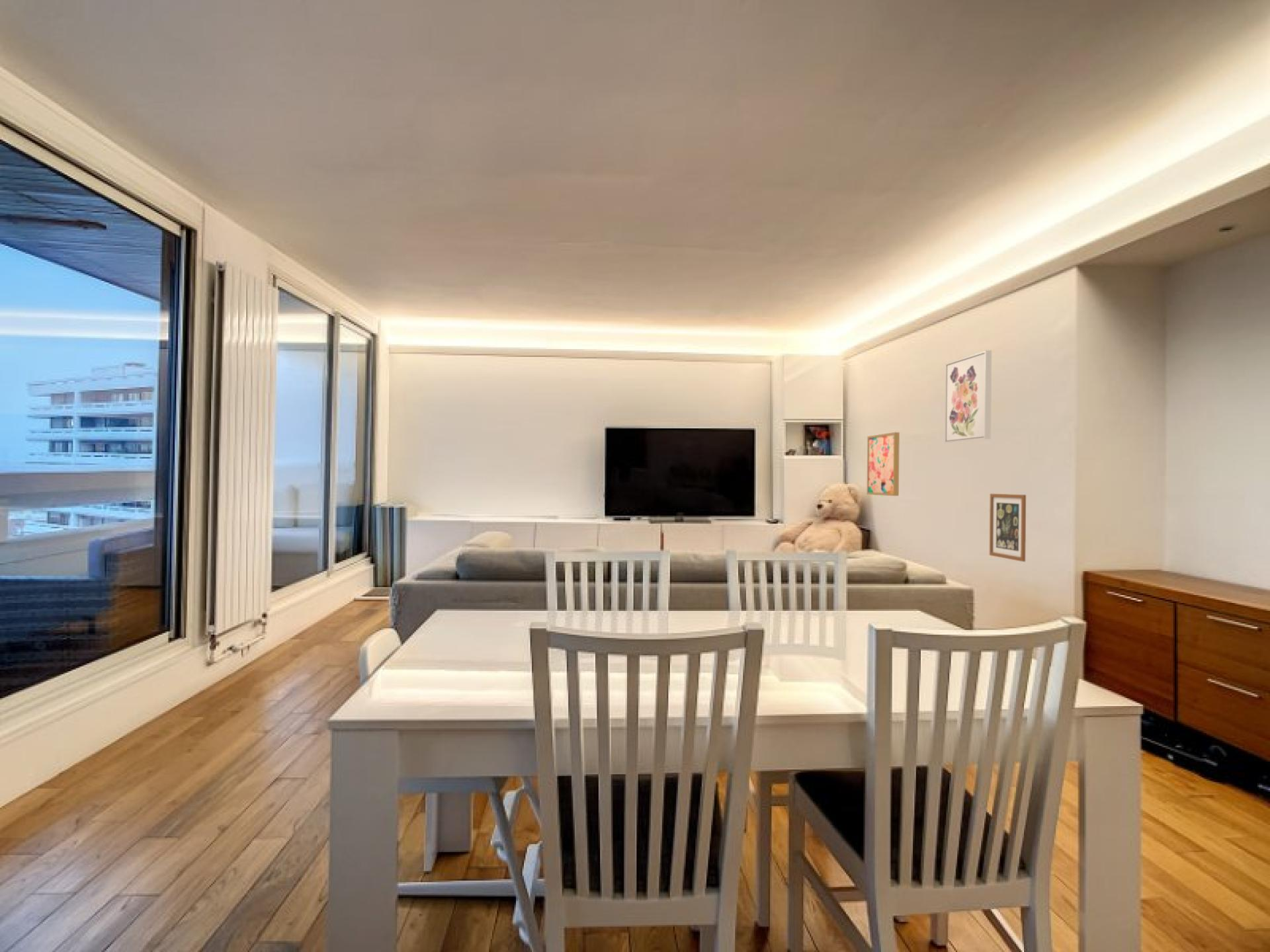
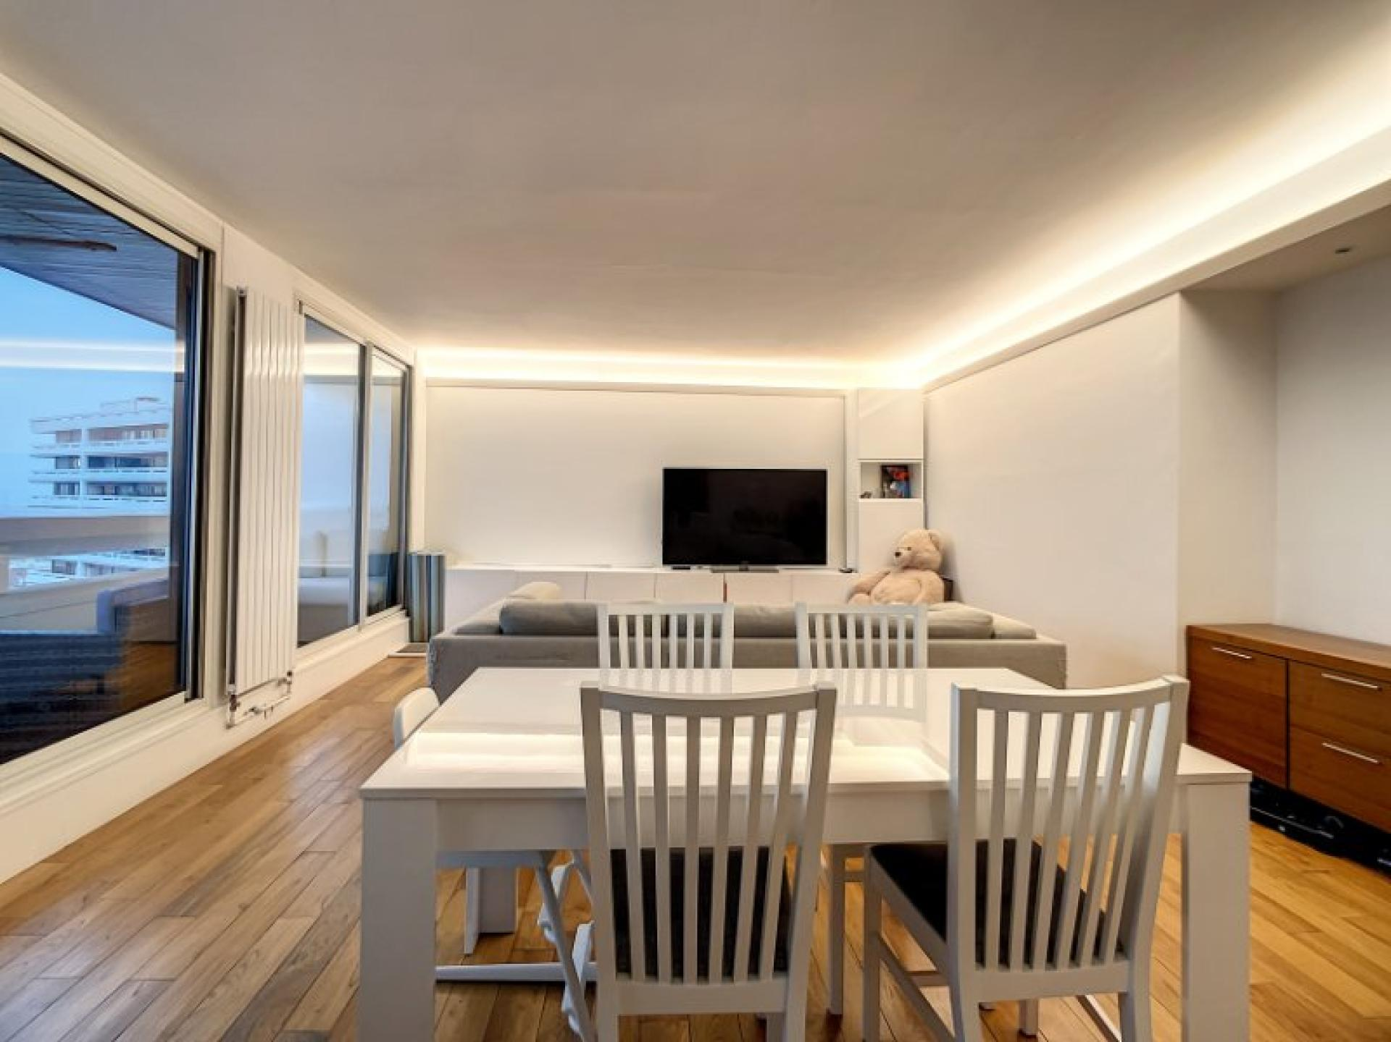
- wall art [944,350,992,444]
- wall art [989,493,1027,563]
- wall art [866,432,900,496]
